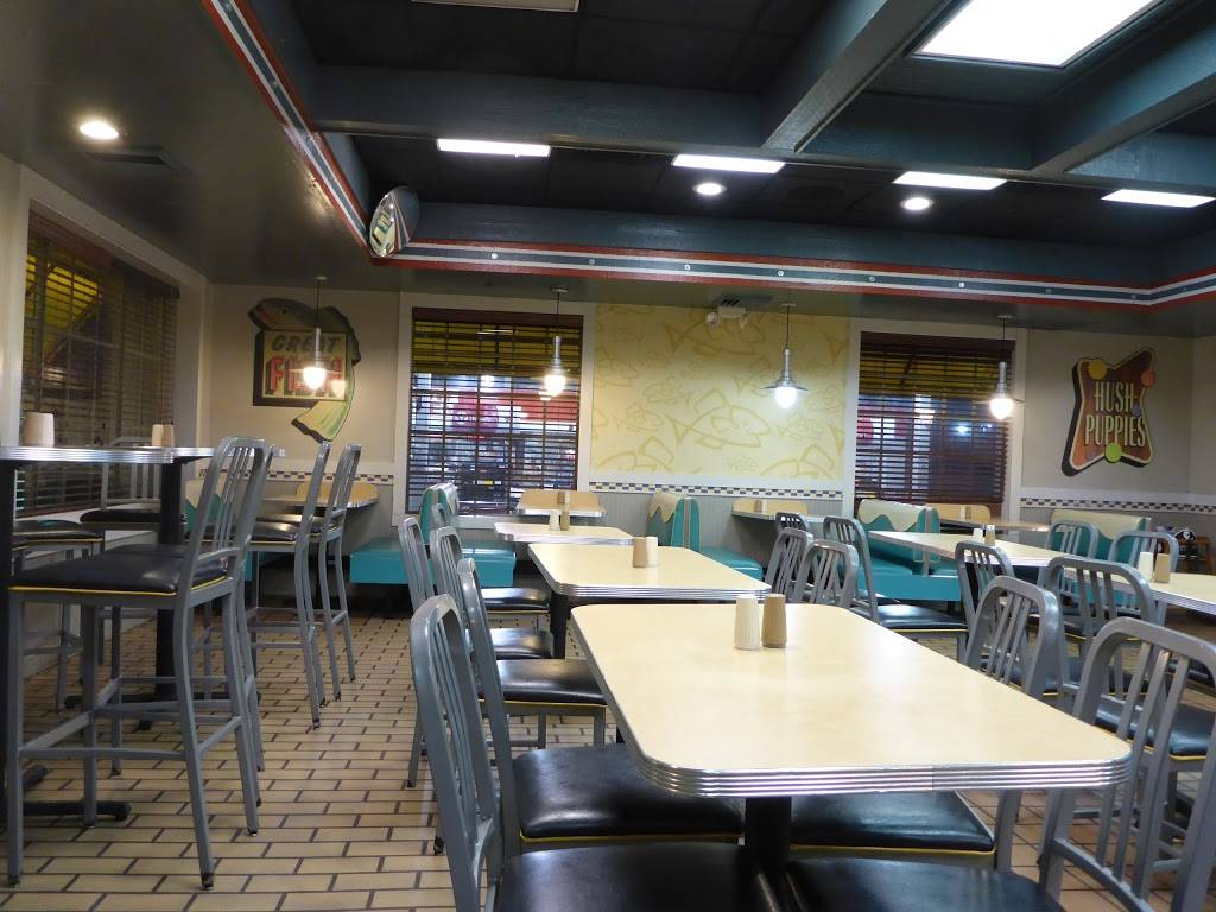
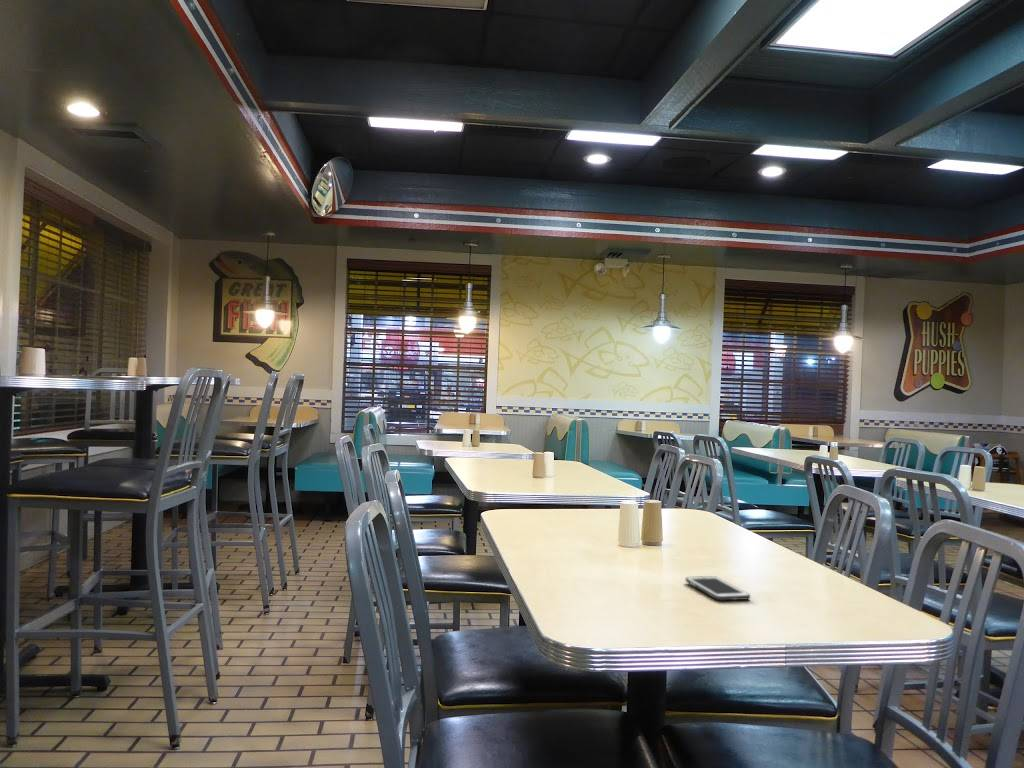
+ cell phone [685,575,751,602]
